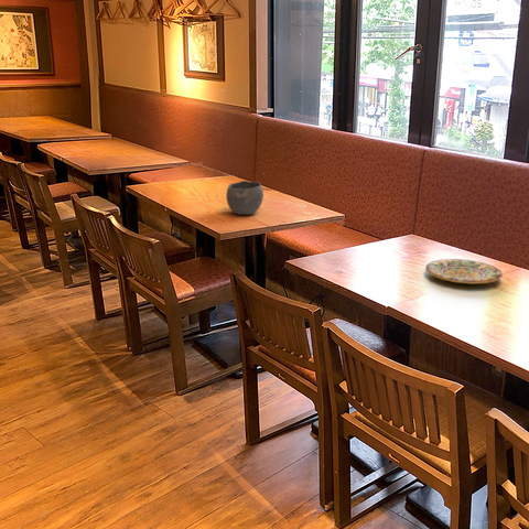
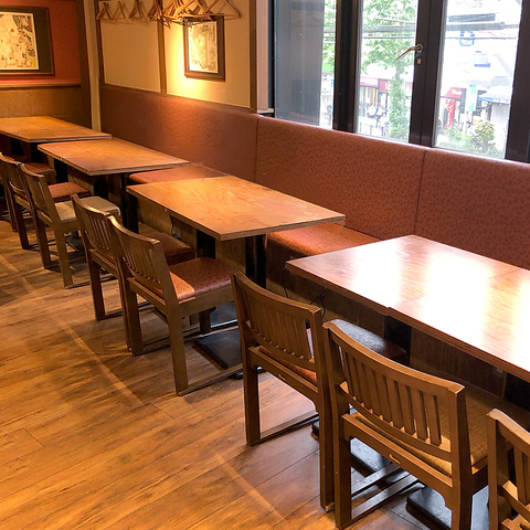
- plate [424,258,504,285]
- bowl [225,180,264,216]
